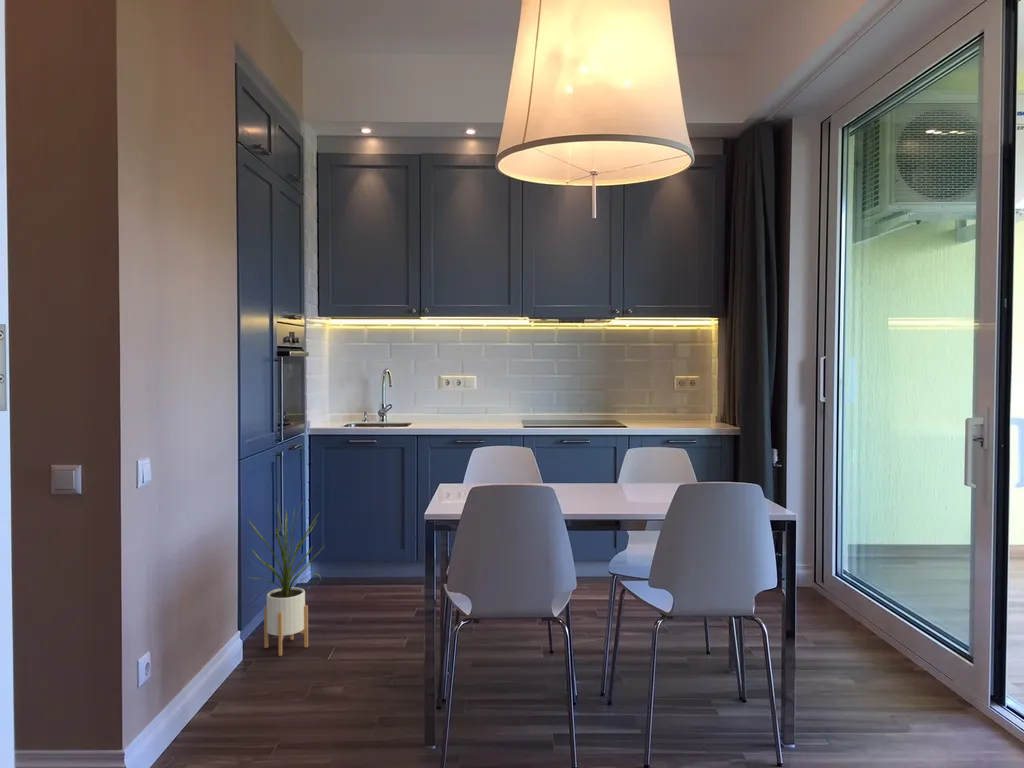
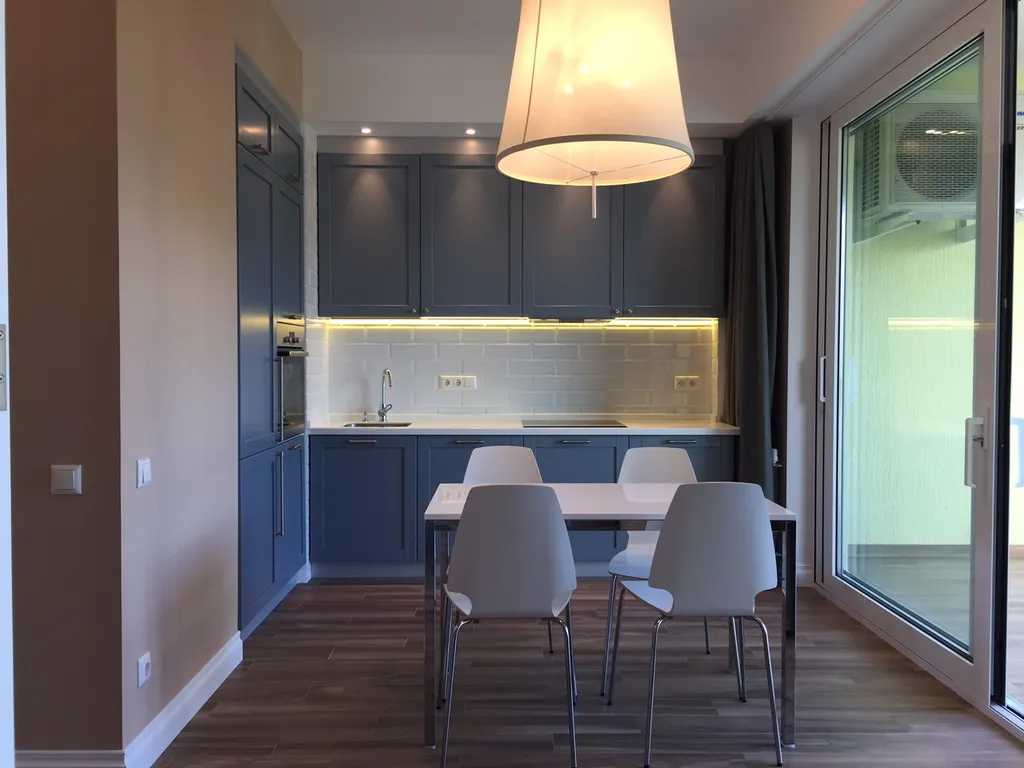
- house plant [247,502,324,657]
